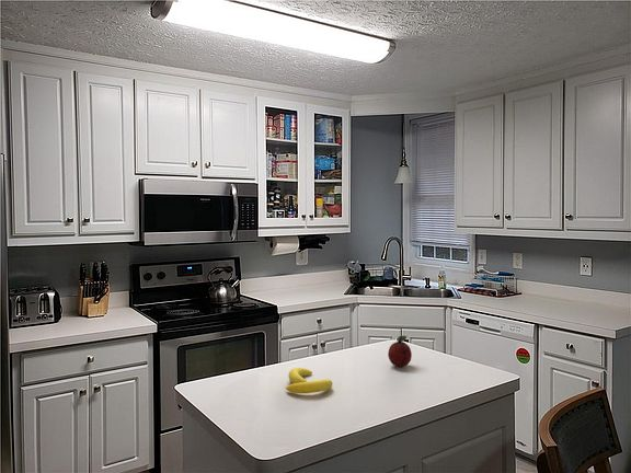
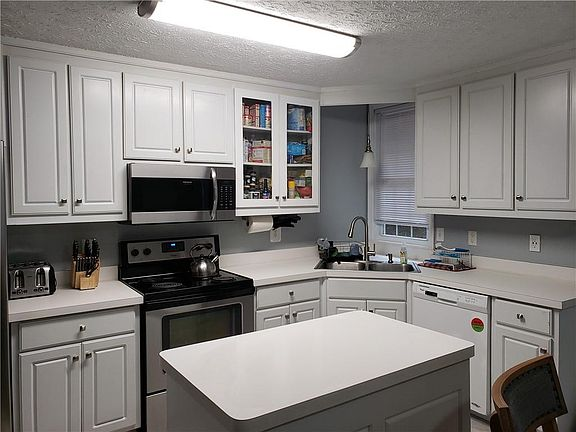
- fruit [387,335,413,368]
- banana [285,367,333,394]
